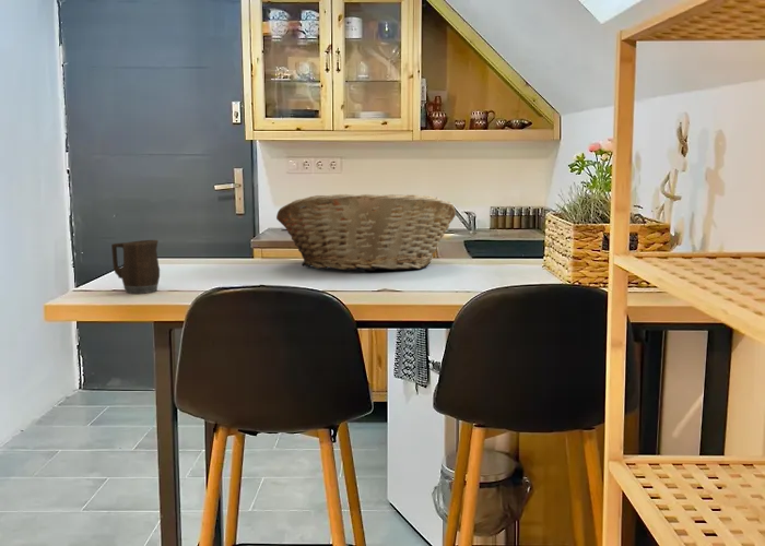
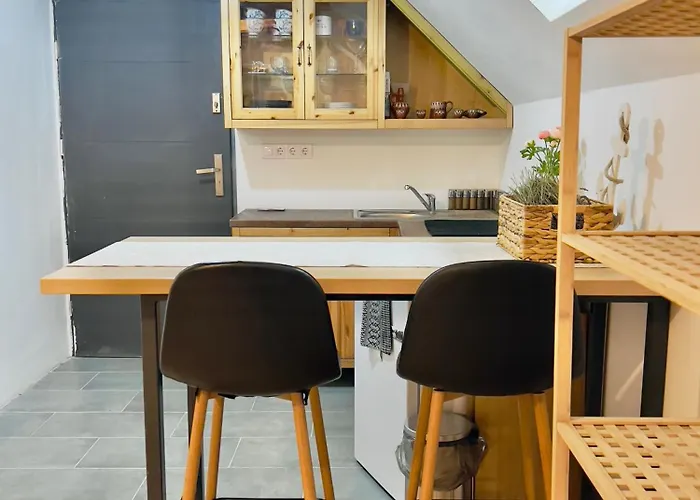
- fruit basket [275,193,457,272]
- mug [110,239,161,294]
